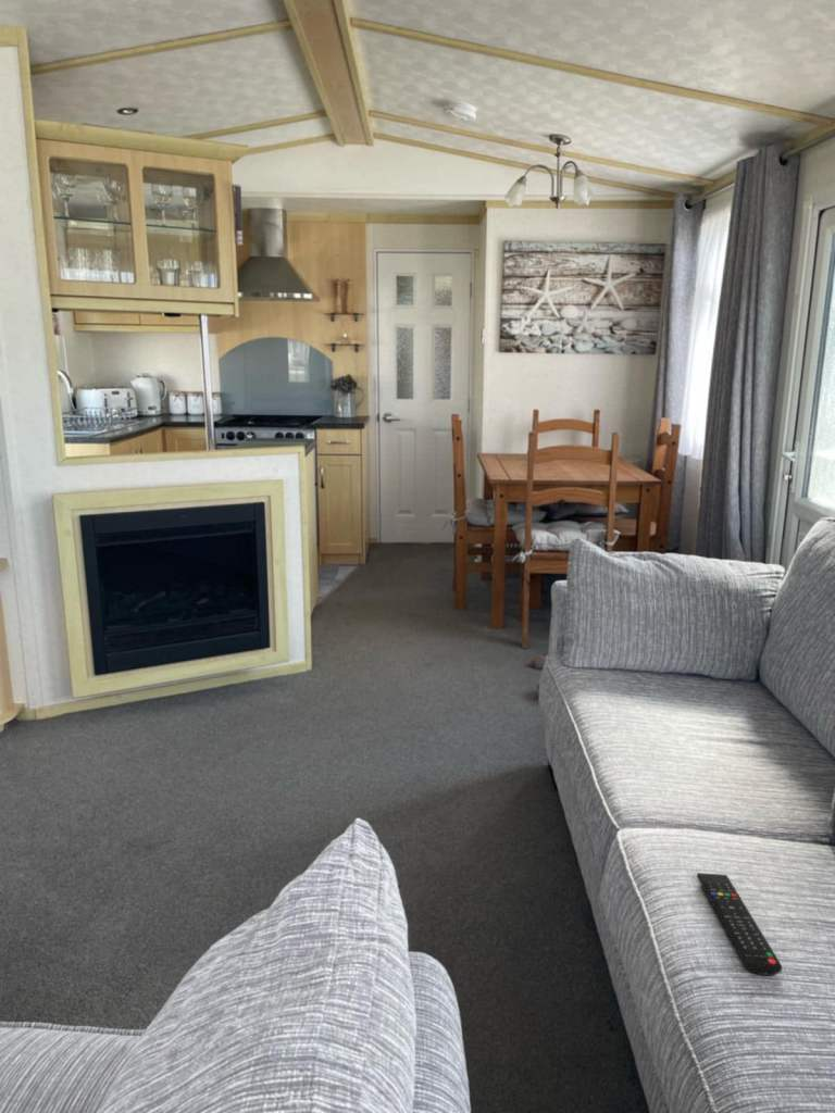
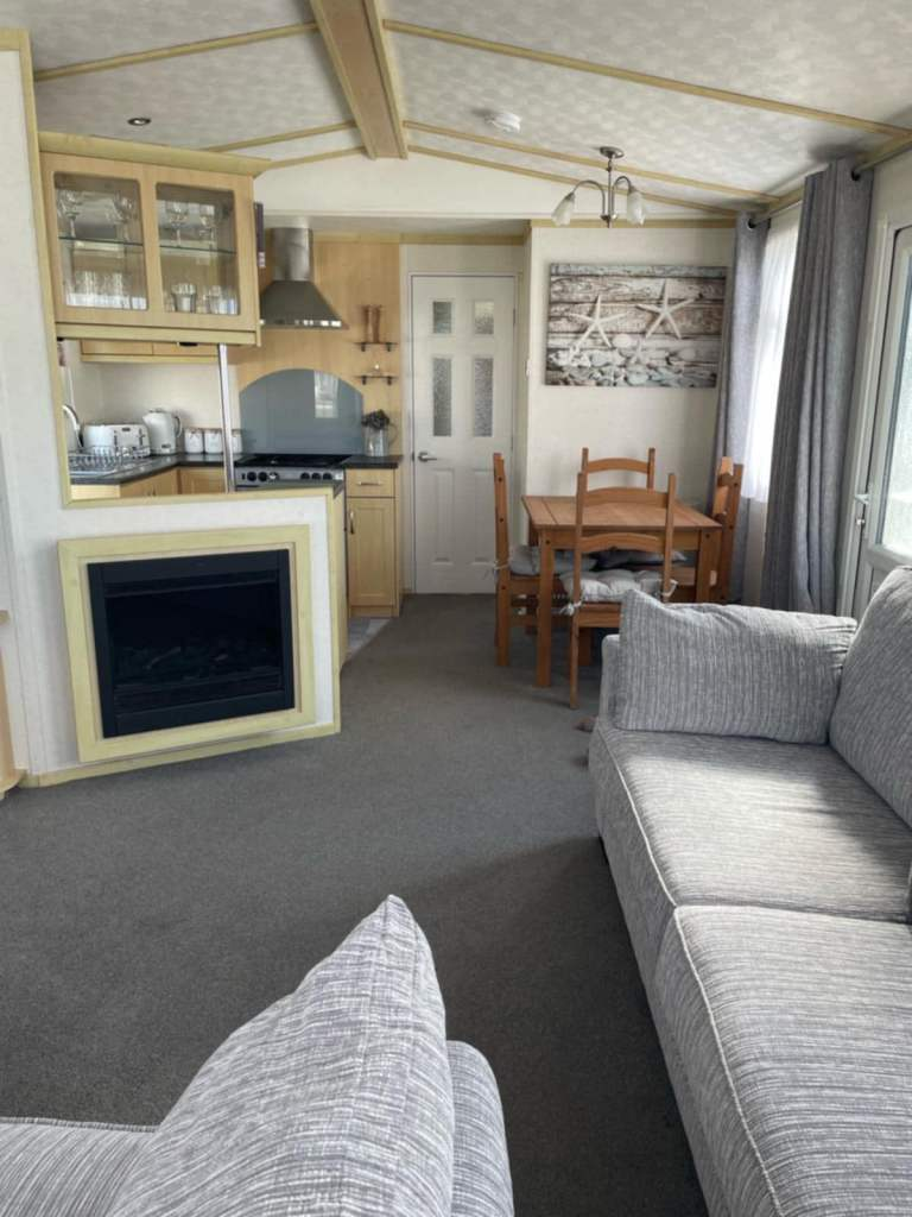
- remote control [696,872,783,977]
